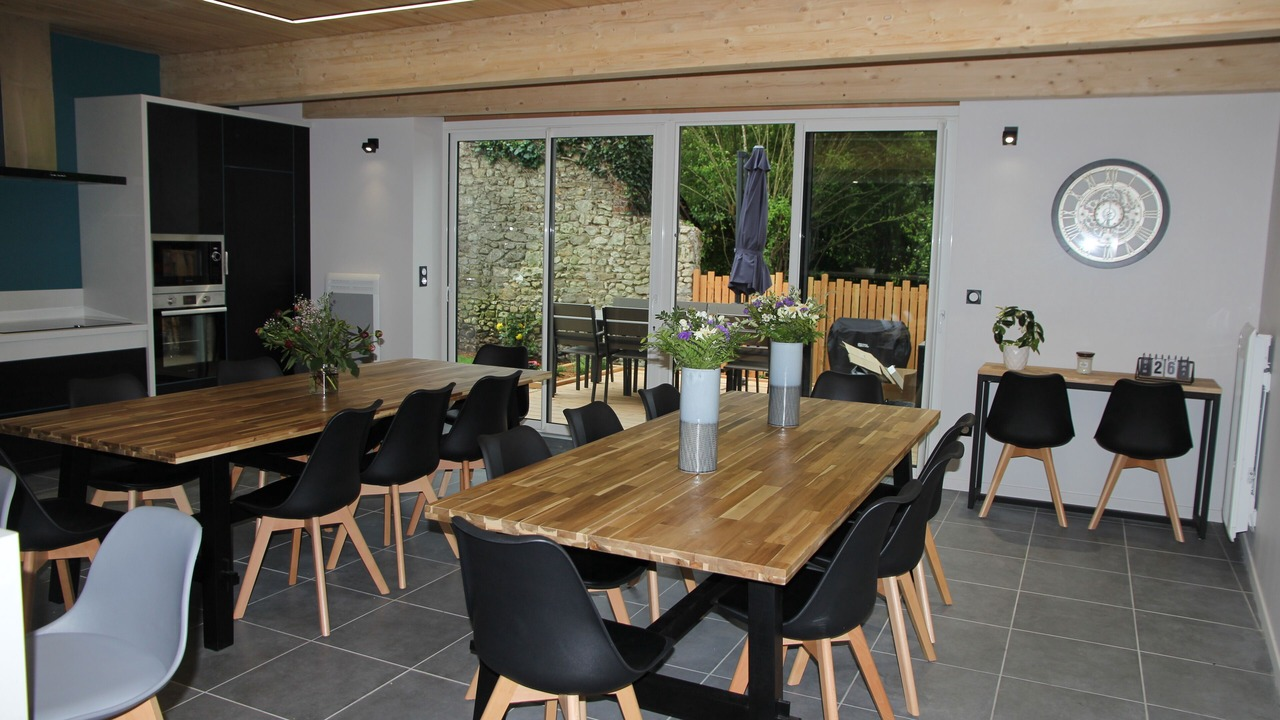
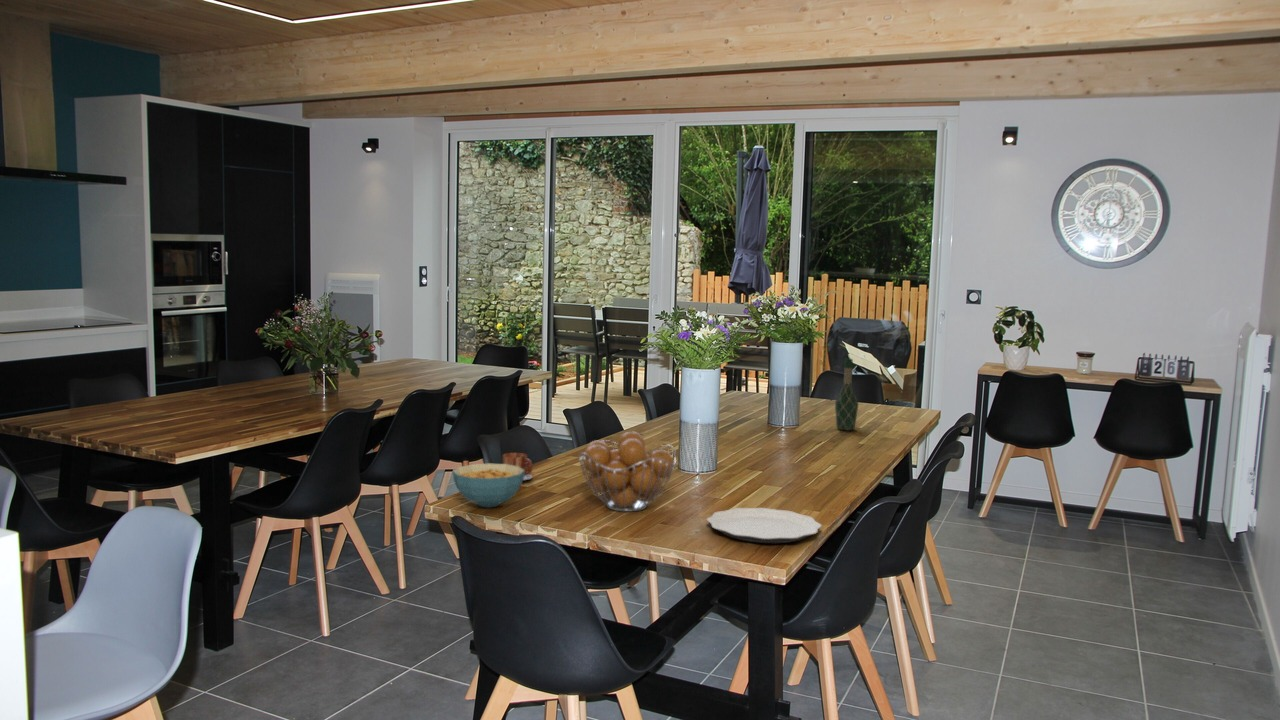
+ wine bottle [834,357,859,431]
+ mug [502,452,534,482]
+ plate [706,507,823,544]
+ cereal bowl [452,462,525,508]
+ fruit basket [578,431,677,512]
